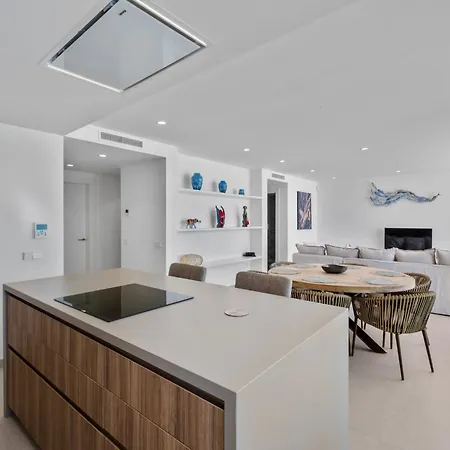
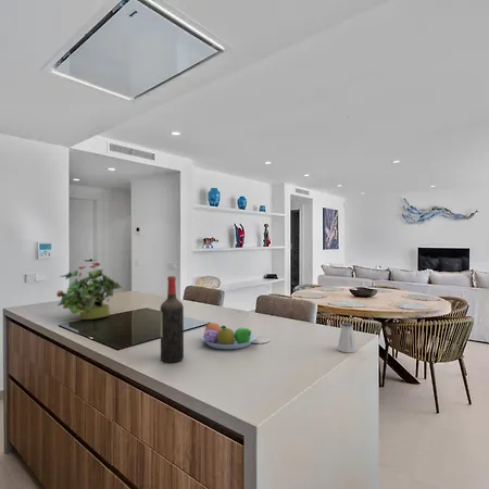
+ wine bottle [160,275,185,364]
+ fruit bowl [201,322,258,350]
+ potted plant [55,262,123,321]
+ saltshaker [337,322,359,353]
